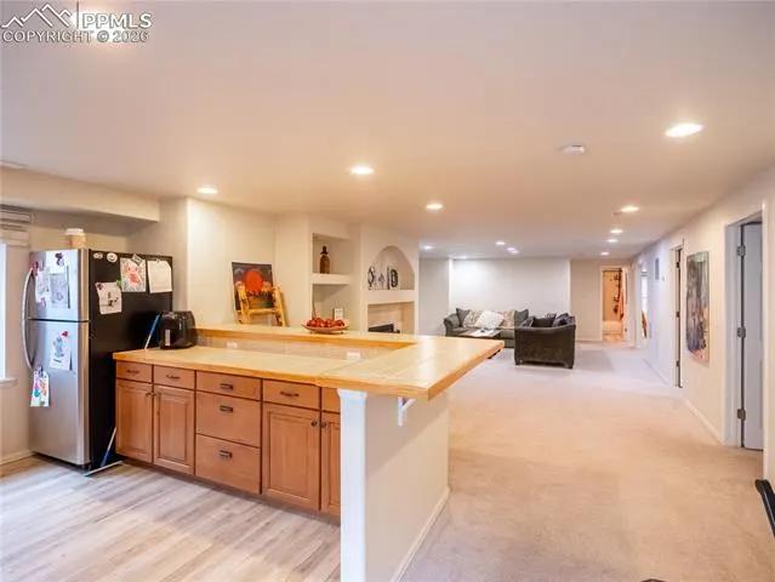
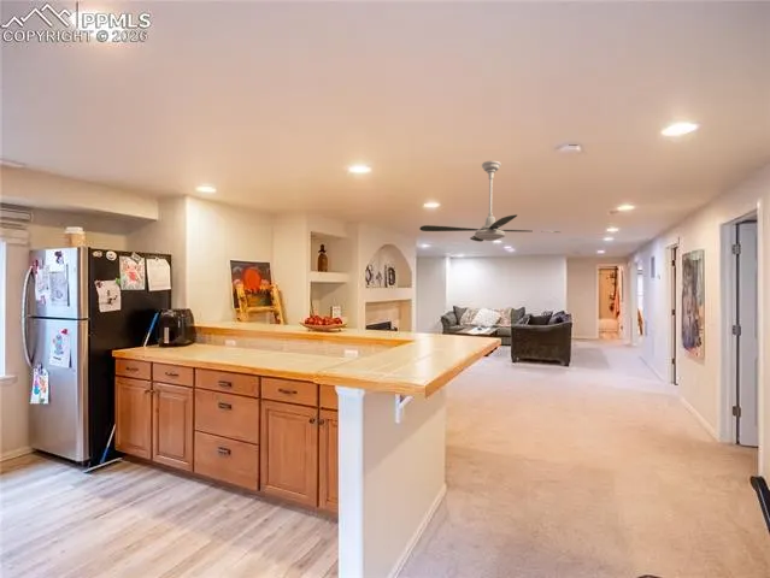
+ ceiling fan [418,160,560,243]
